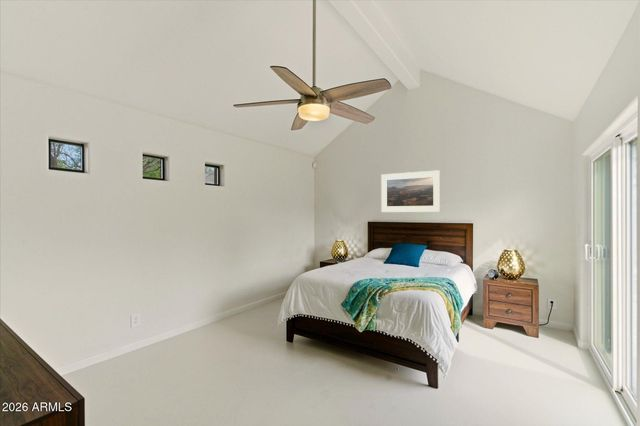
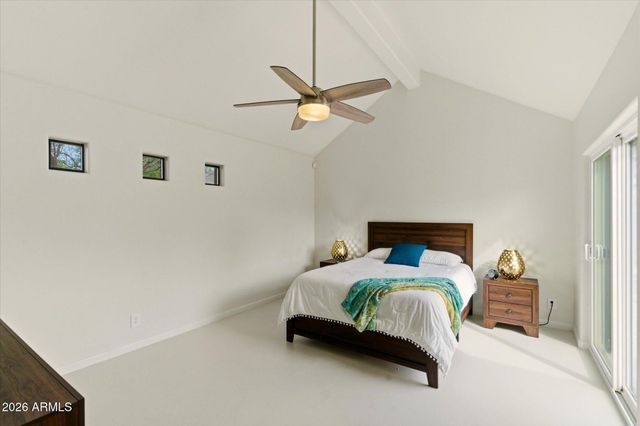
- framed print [380,169,441,213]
